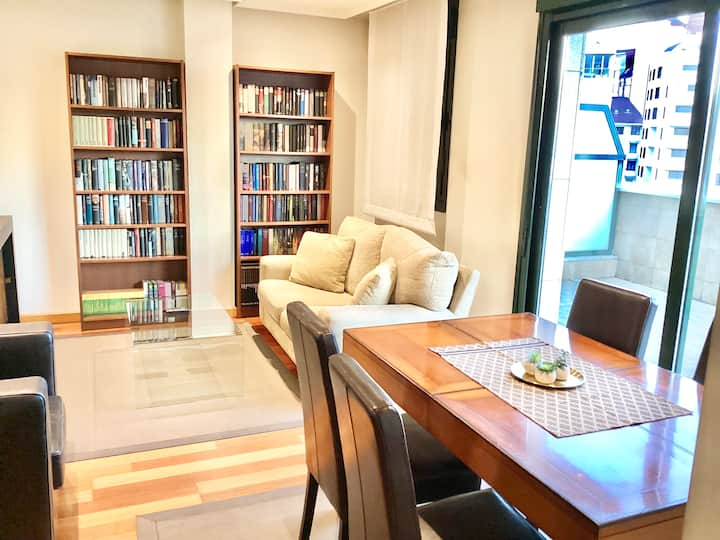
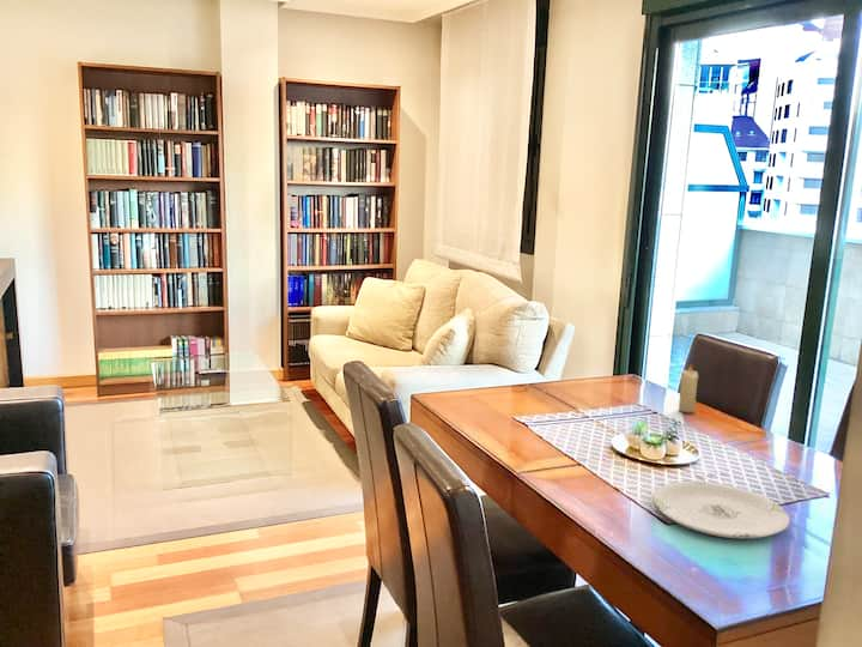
+ candle [678,363,699,413]
+ plate [651,480,791,540]
